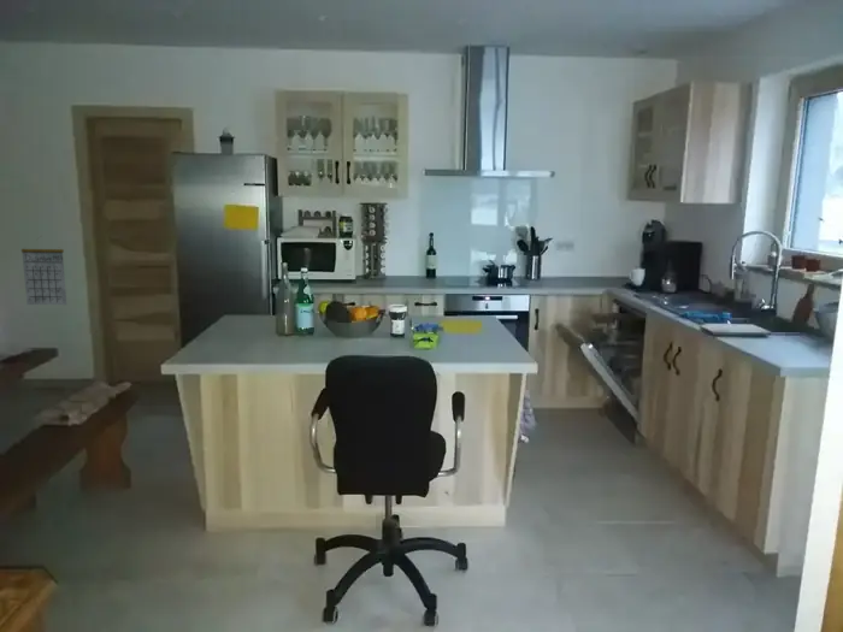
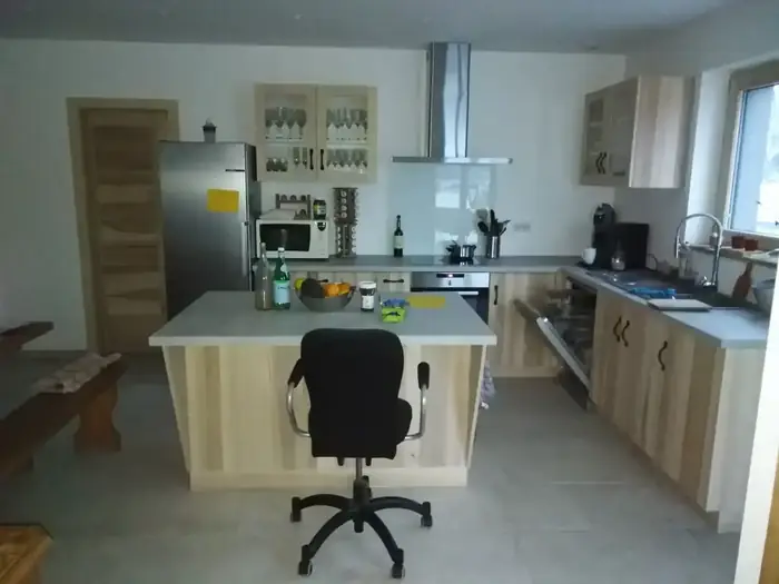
- calendar [20,236,67,306]
